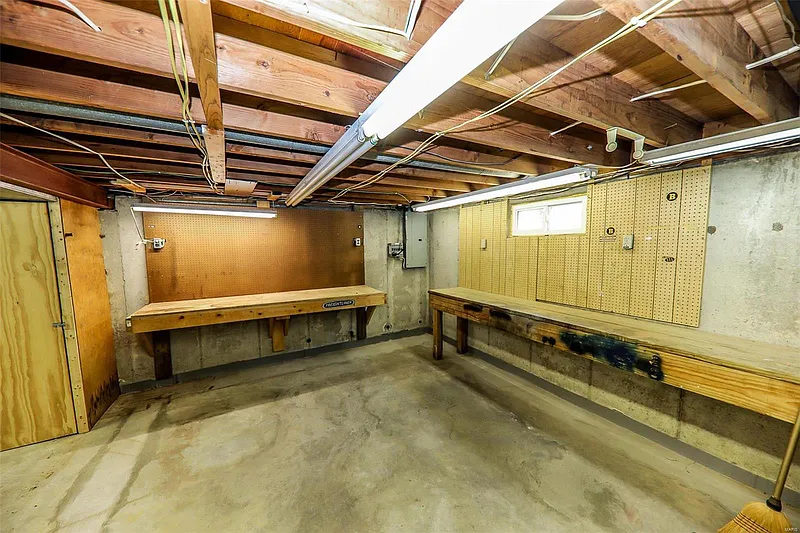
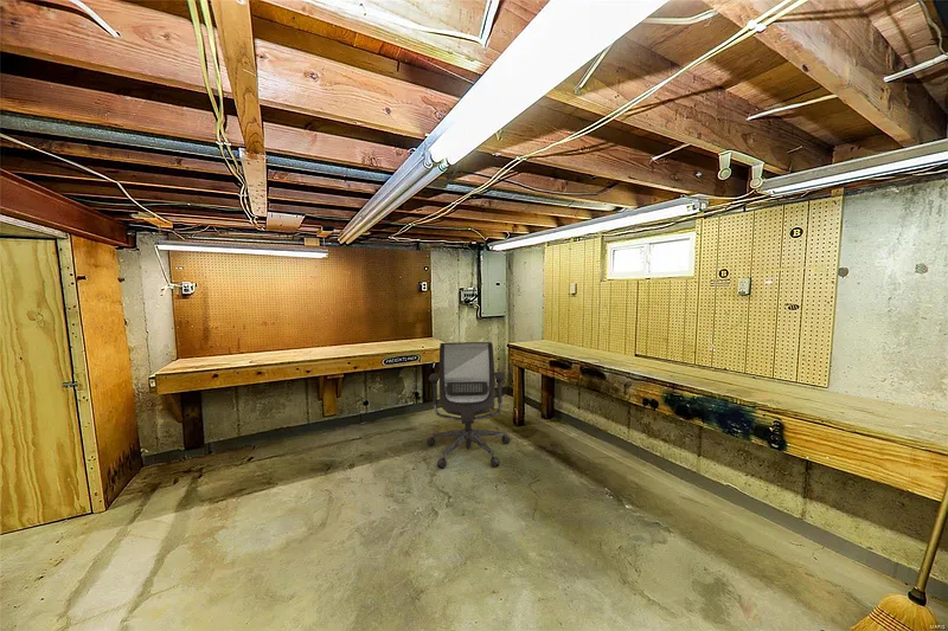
+ office chair [425,341,512,470]
